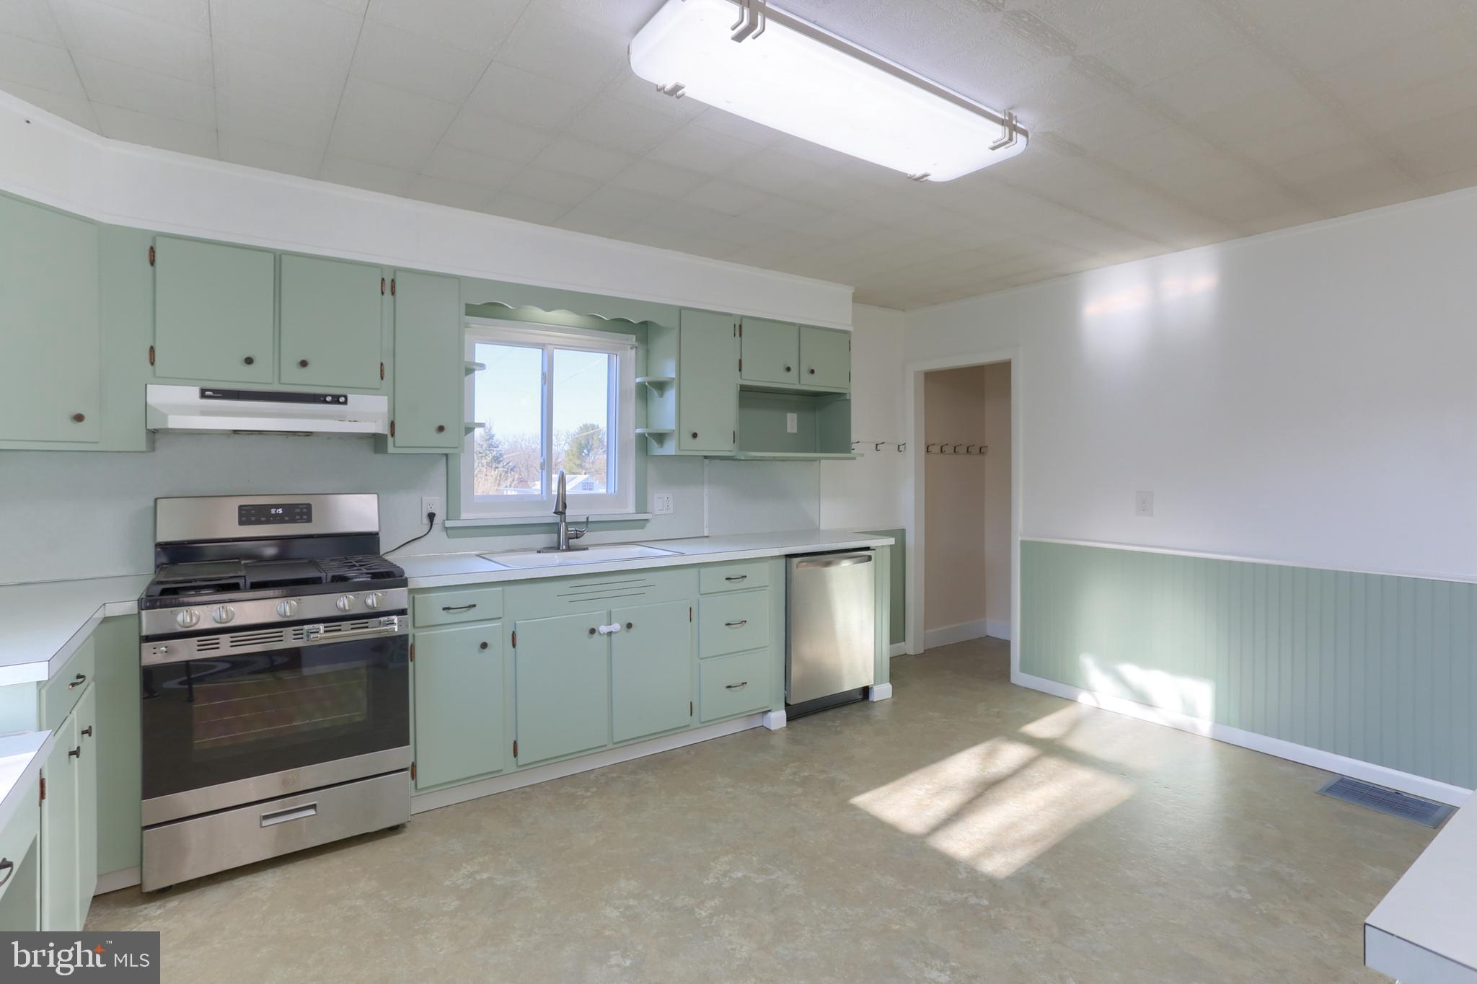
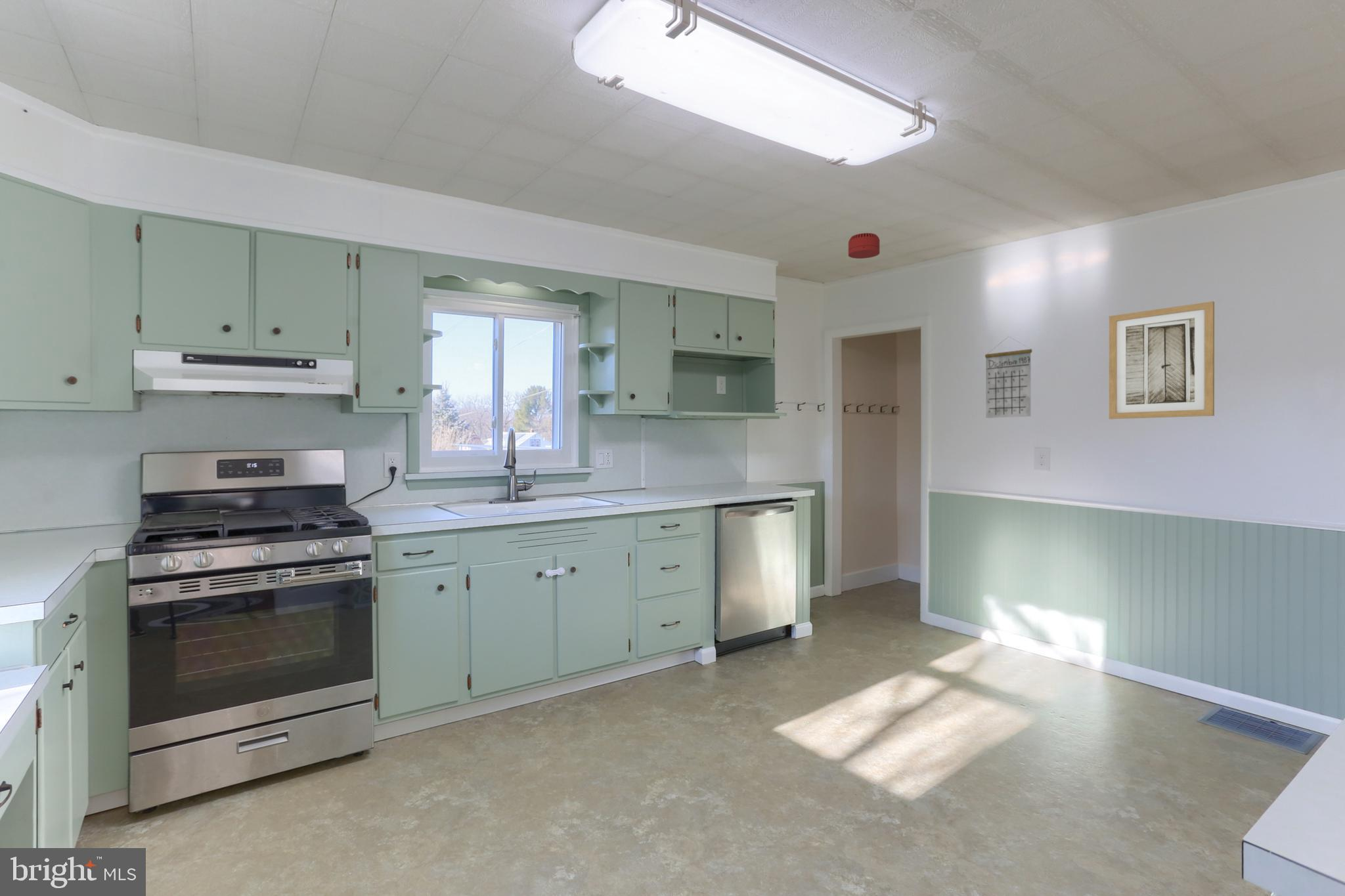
+ calendar [984,337,1032,419]
+ wall art [1109,301,1215,419]
+ smoke detector [848,232,880,259]
